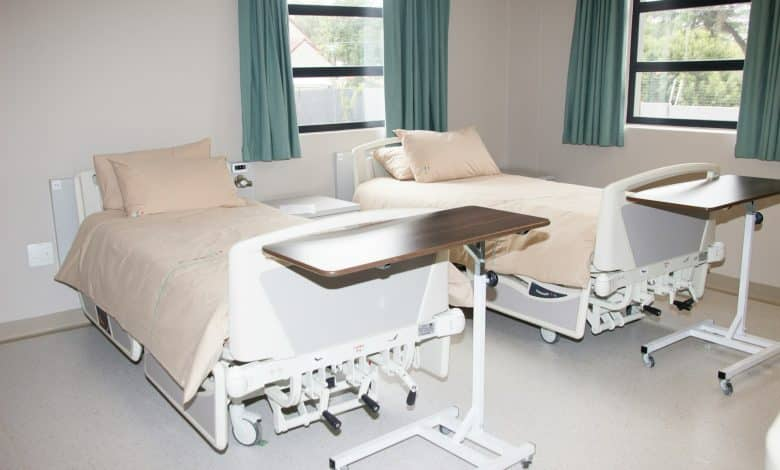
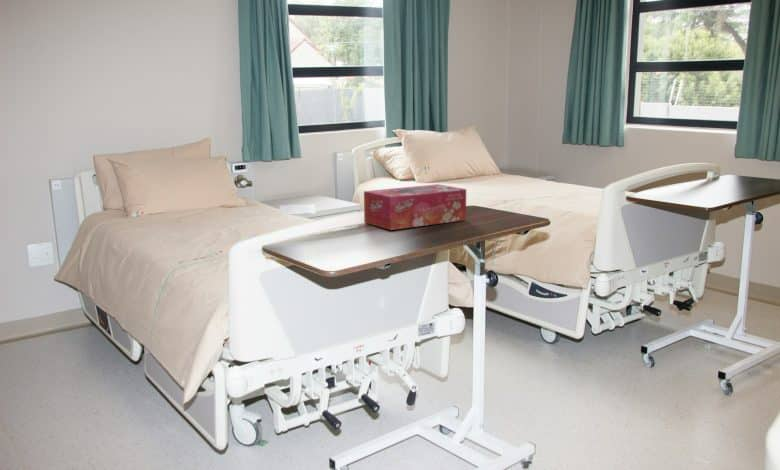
+ tissue box [363,183,467,231]
